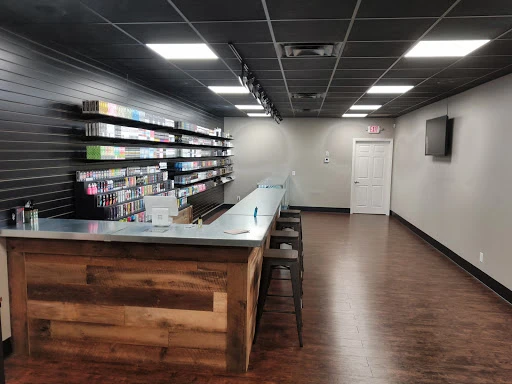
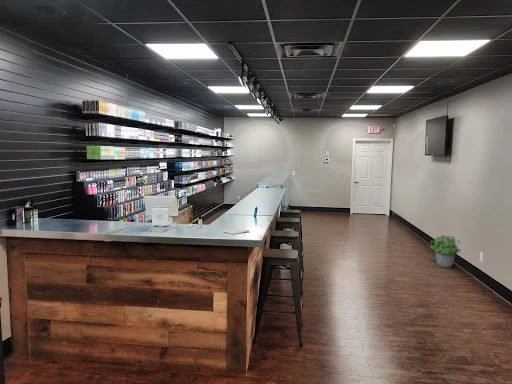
+ potted plant [429,234,462,269]
